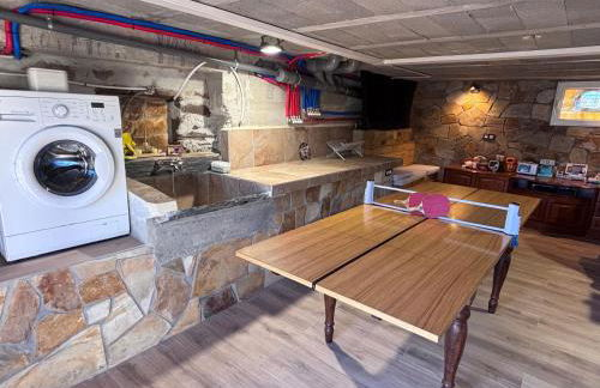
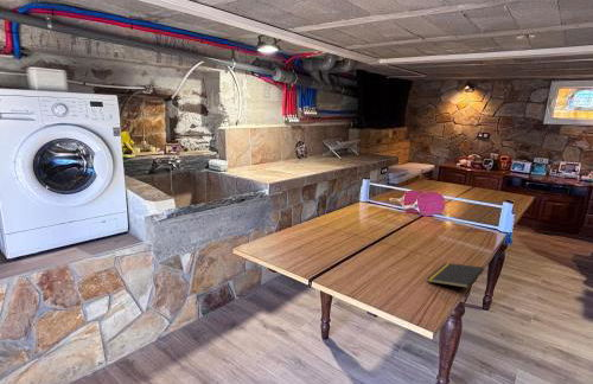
+ notepad [426,262,485,289]
